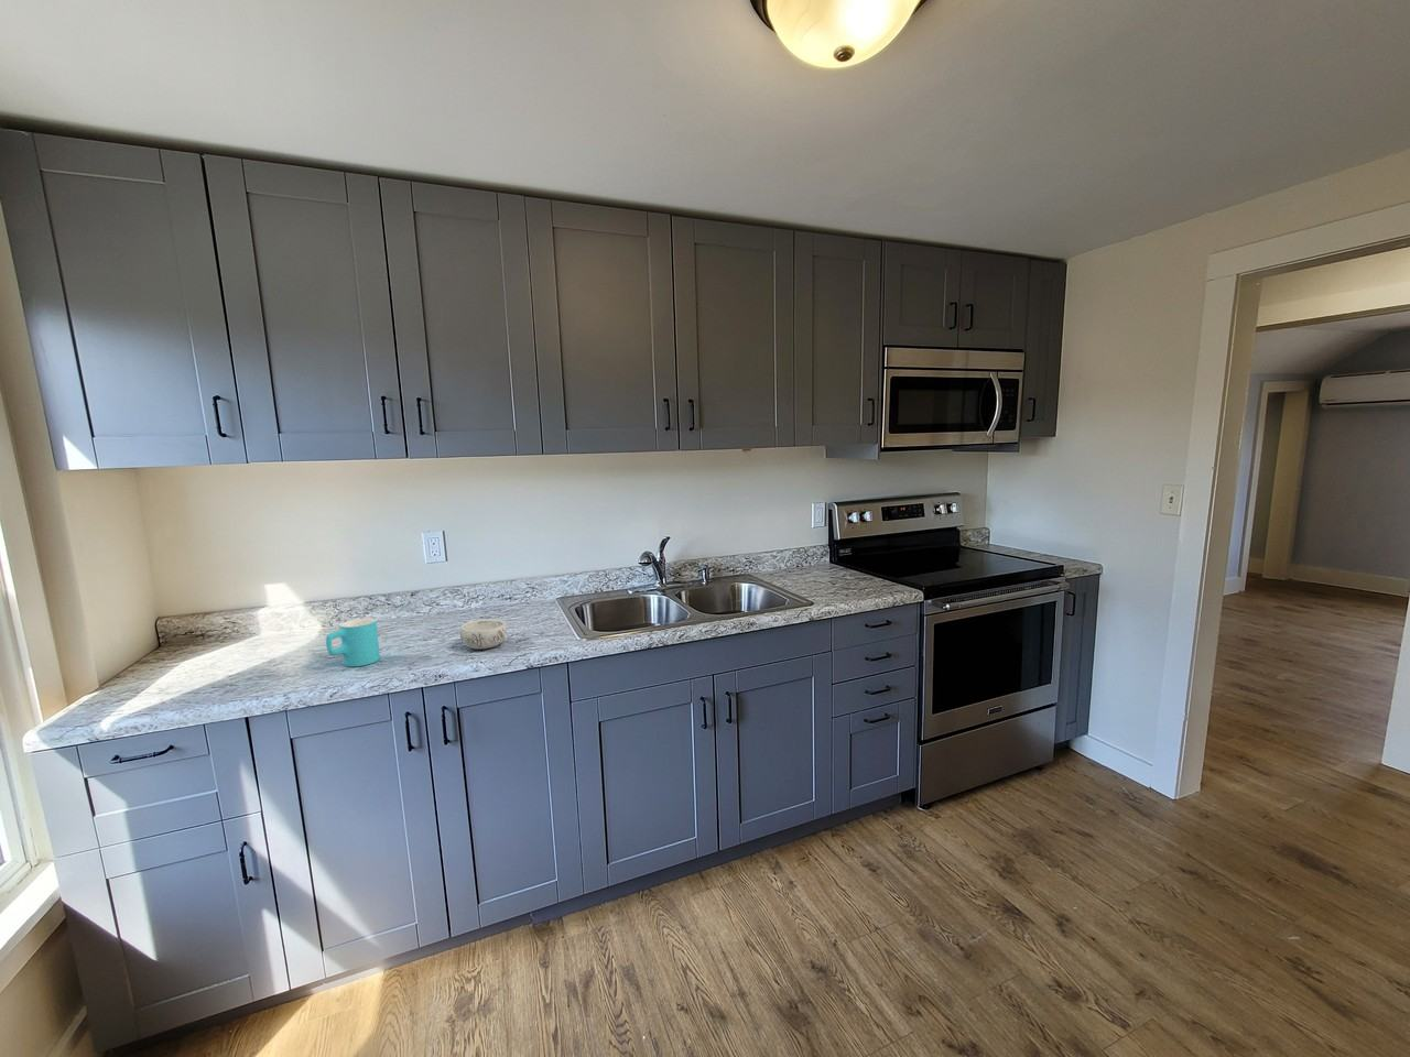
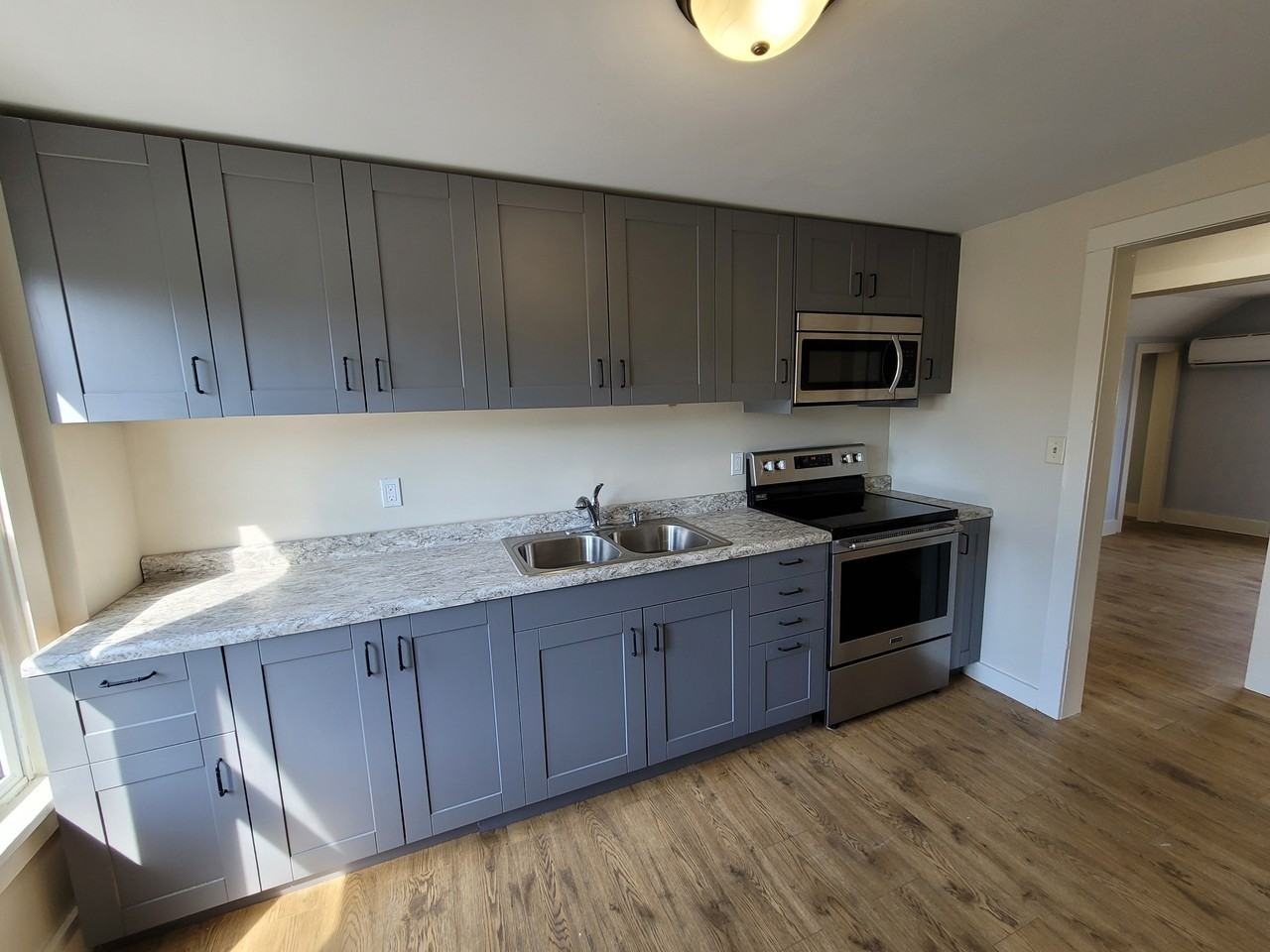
- cup [325,617,381,667]
- decorative bowl [460,617,507,650]
